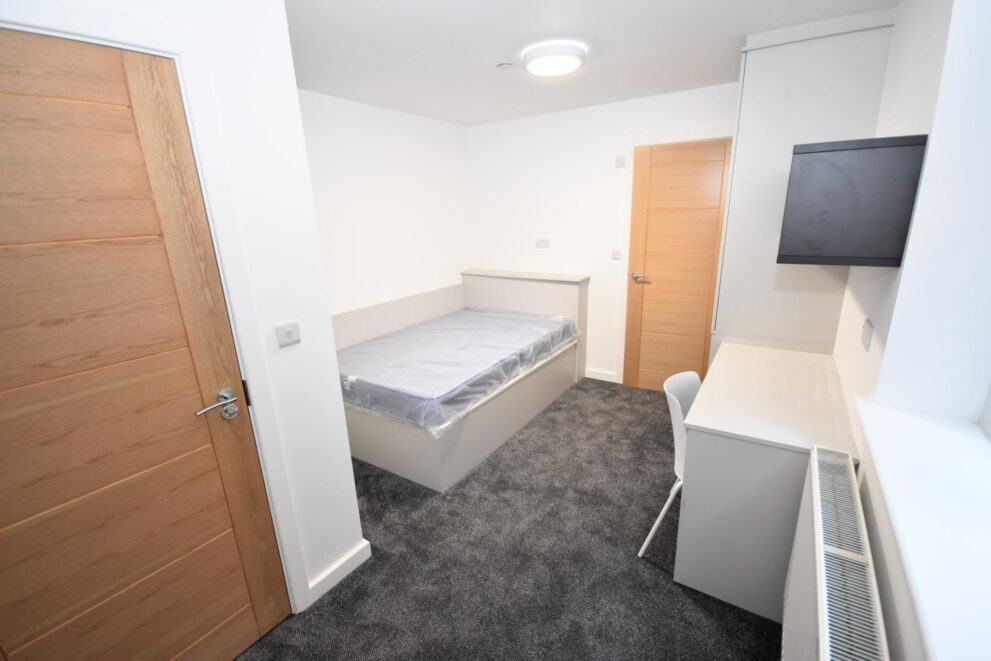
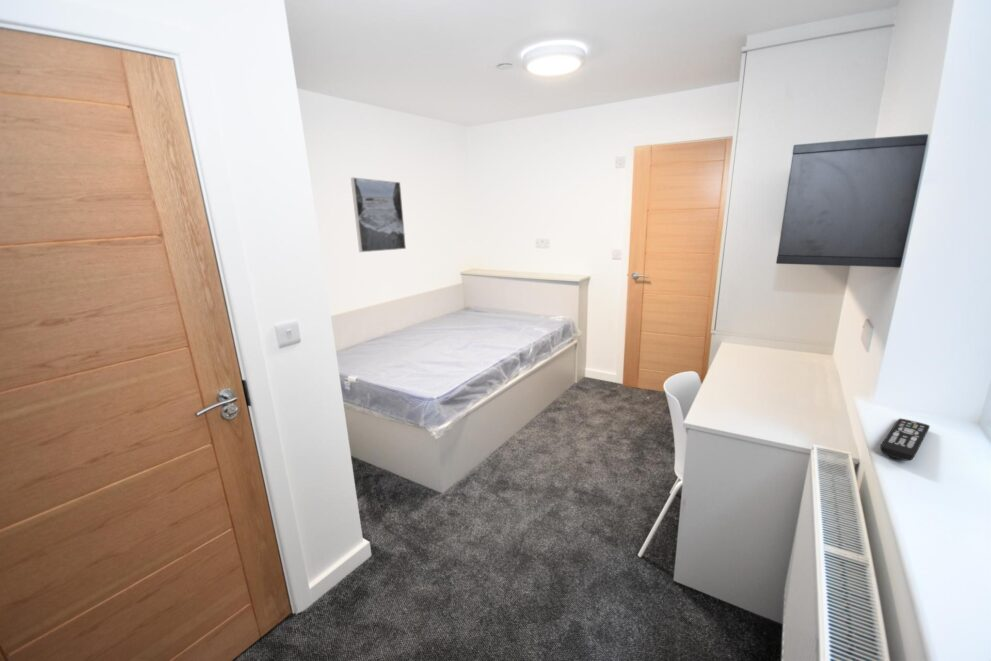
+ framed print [350,176,407,253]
+ remote control [879,418,931,462]
